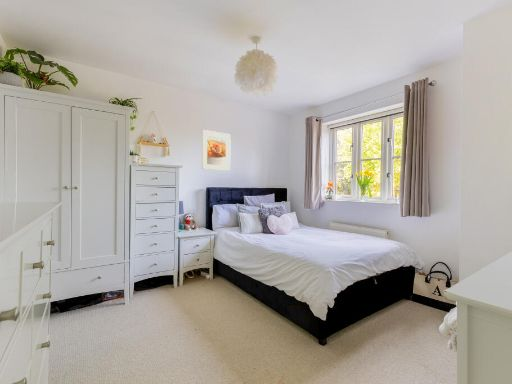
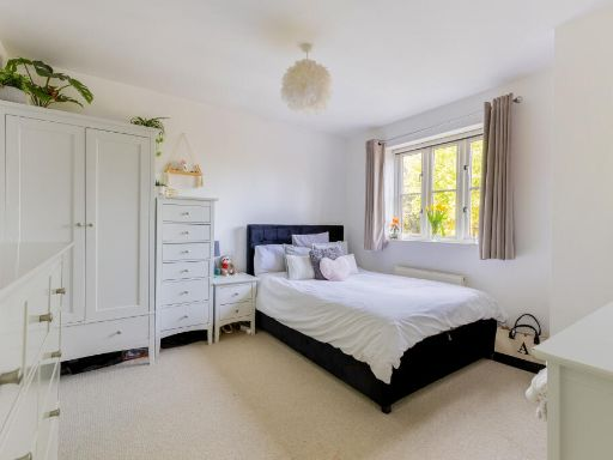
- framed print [201,129,232,172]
